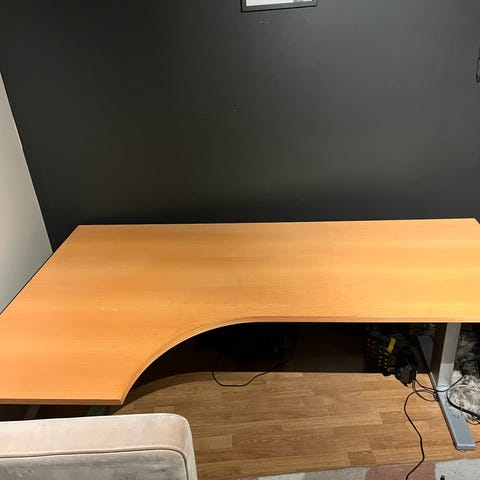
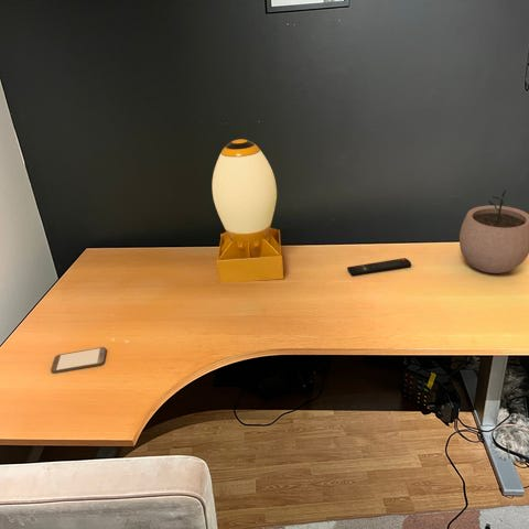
+ remote control [346,257,412,277]
+ desk lamp [212,138,284,284]
+ smartphone [50,346,107,375]
+ plant pot [458,190,529,274]
